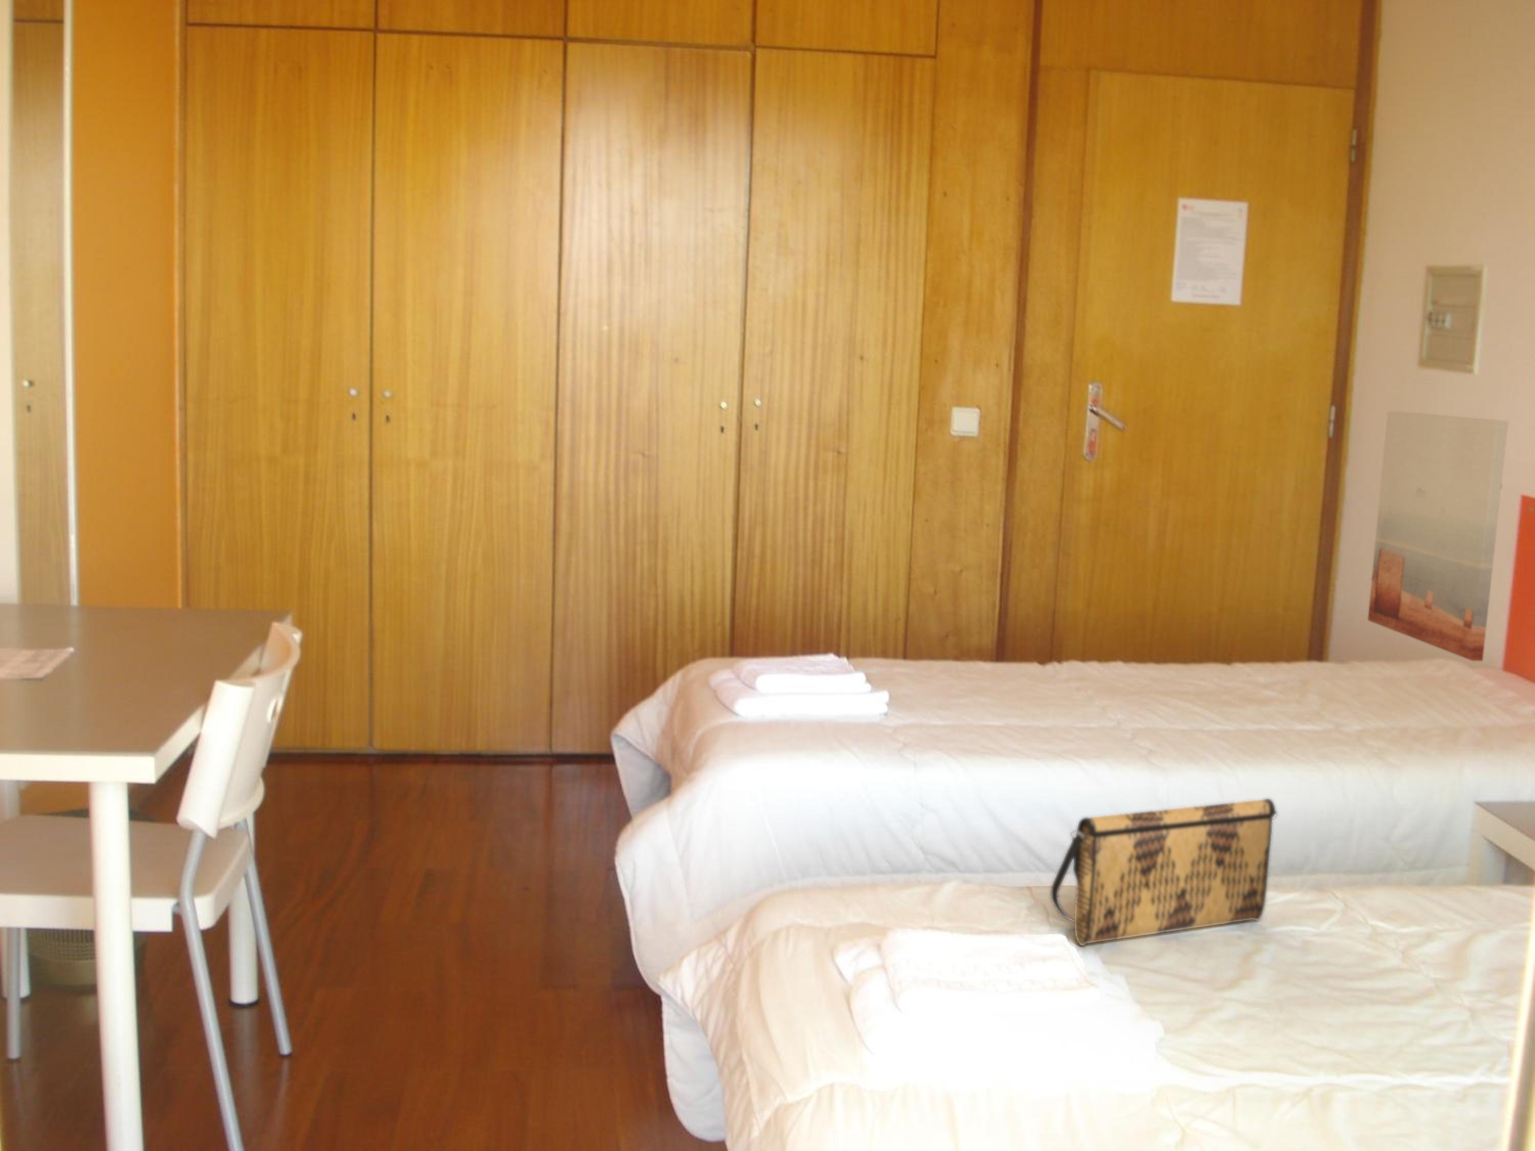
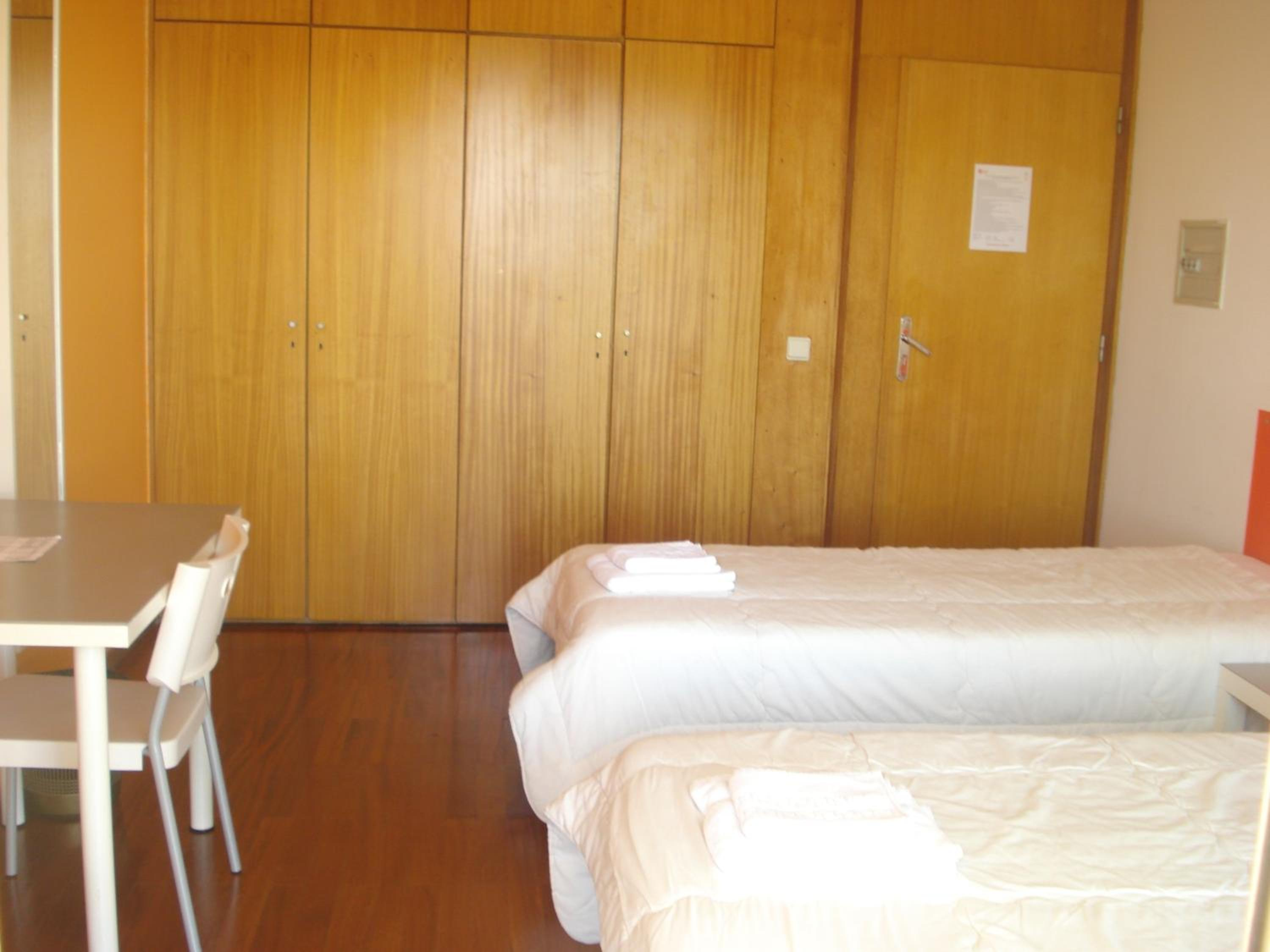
- wall art [1367,411,1508,661]
- shoulder bag [1050,798,1278,945]
